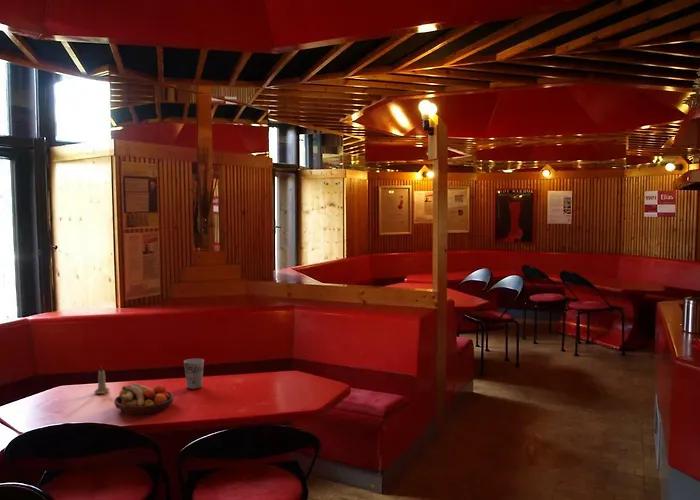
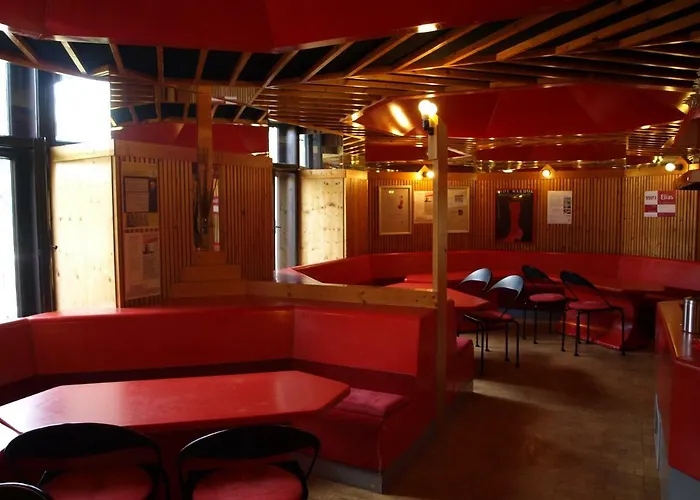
- fruit bowl [113,382,175,415]
- candle [93,366,111,395]
- cup [183,358,205,390]
